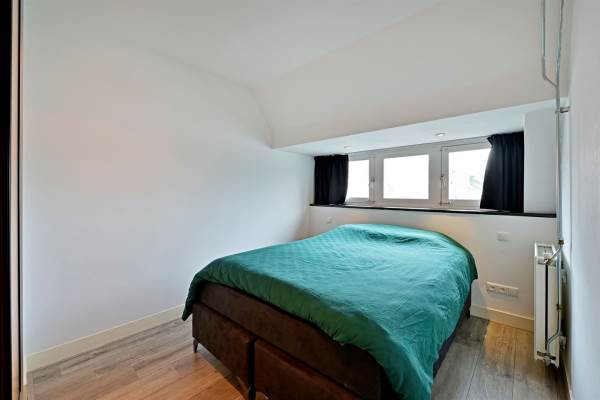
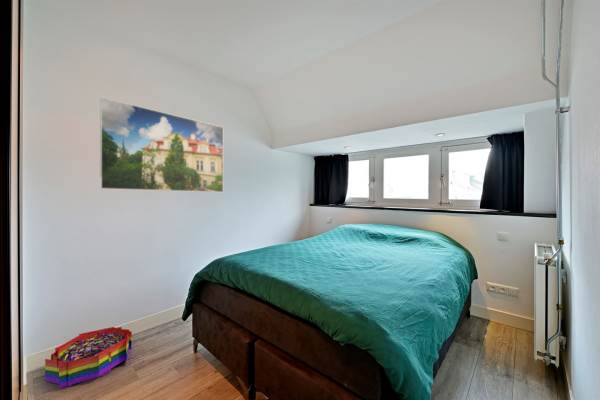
+ storage bin [44,326,133,389]
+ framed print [99,96,224,193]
